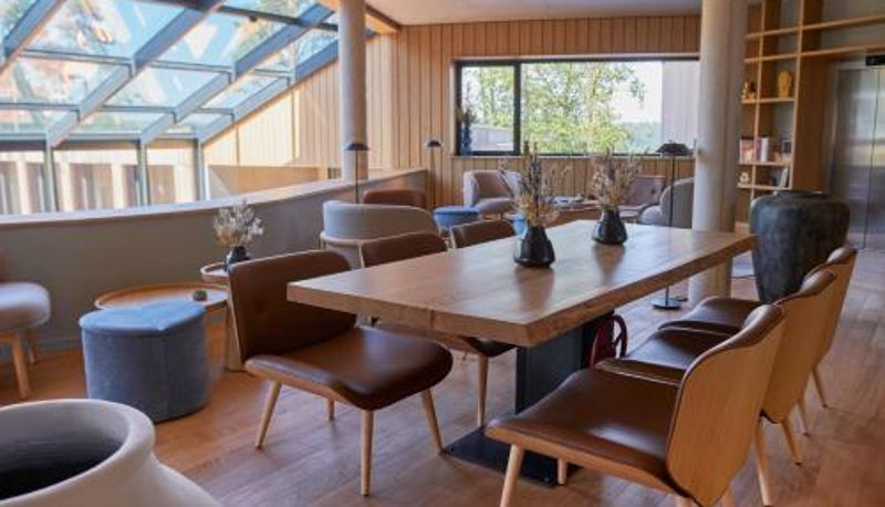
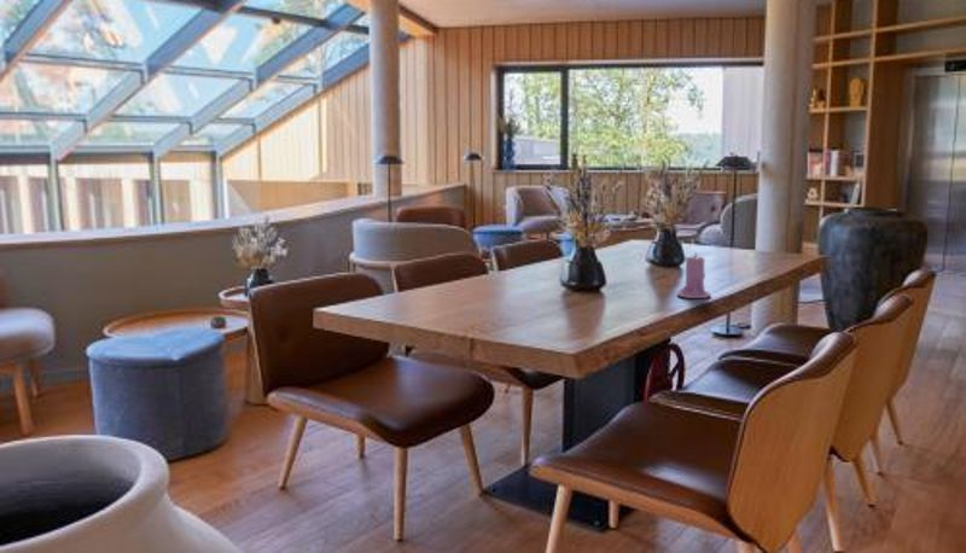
+ candle [675,250,712,299]
